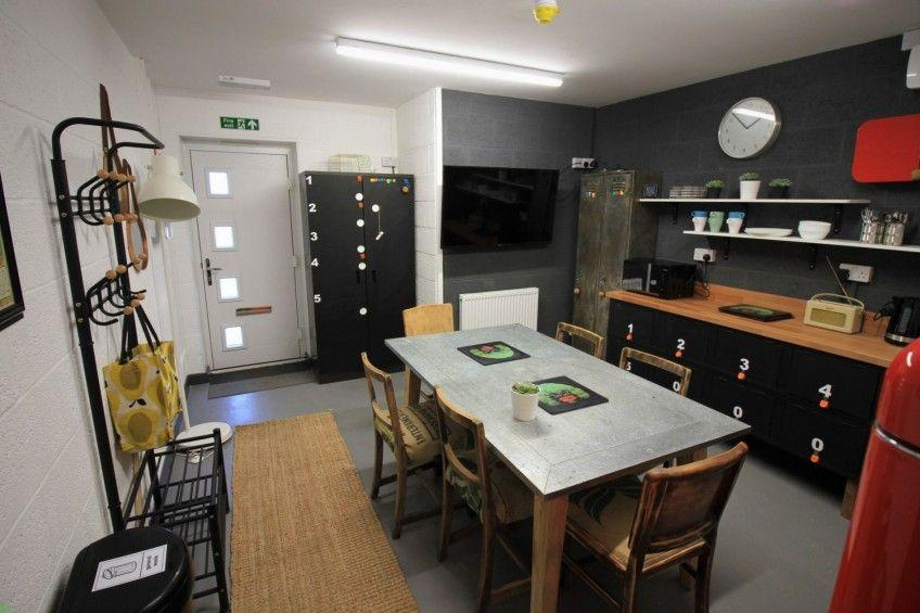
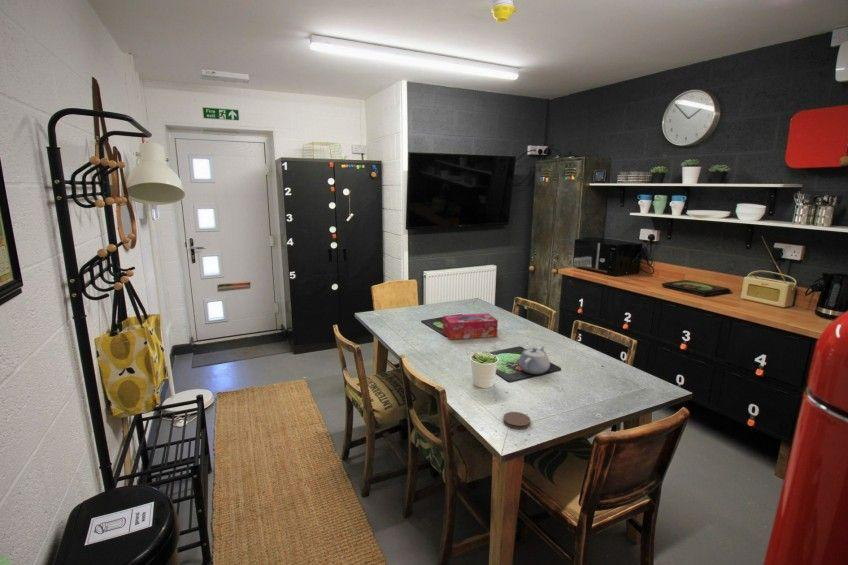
+ coaster [502,411,531,430]
+ tissue box [442,312,499,341]
+ teapot [517,344,551,375]
